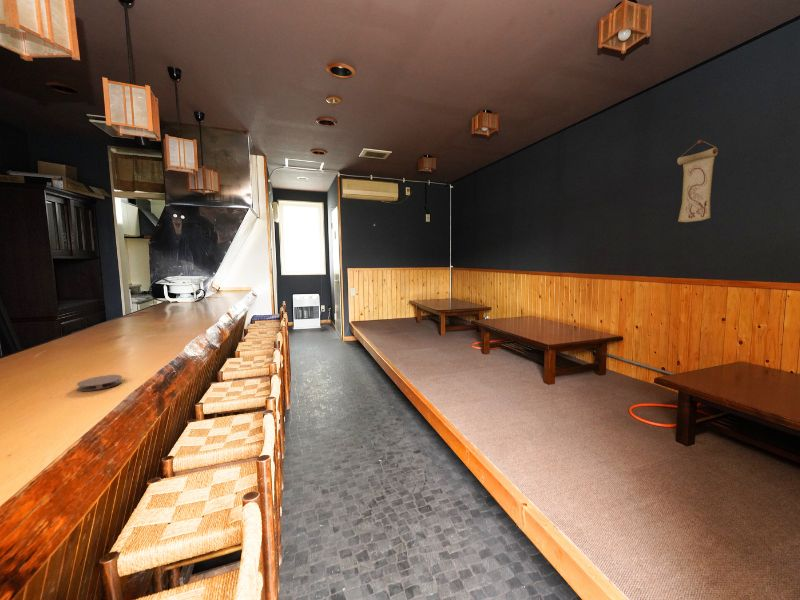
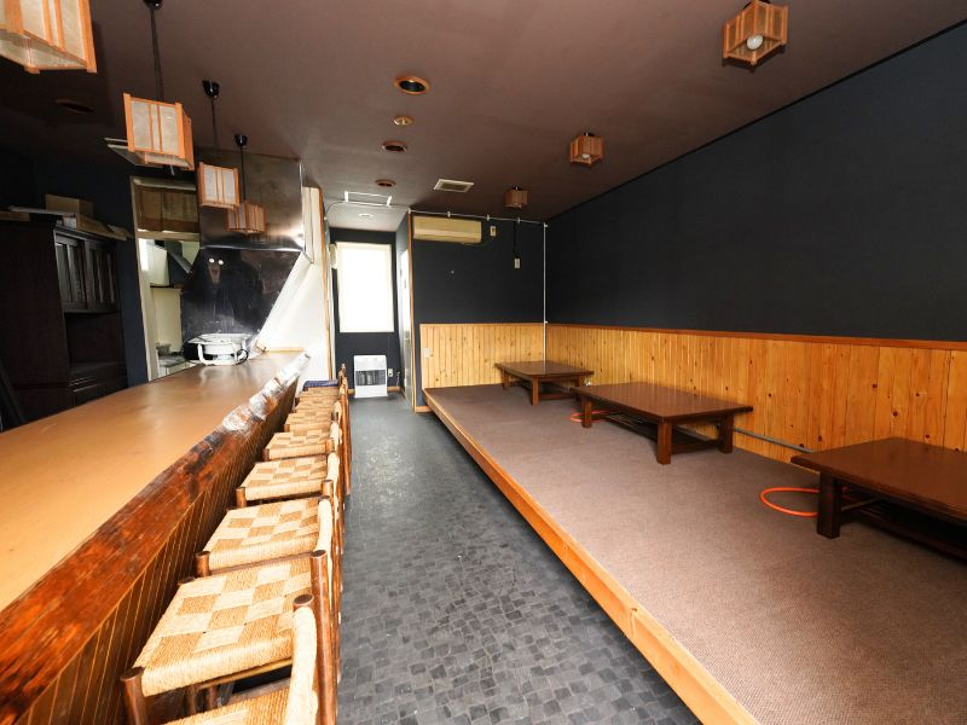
- wall scroll [676,139,719,223]
- coaster [76,374,123,392]
